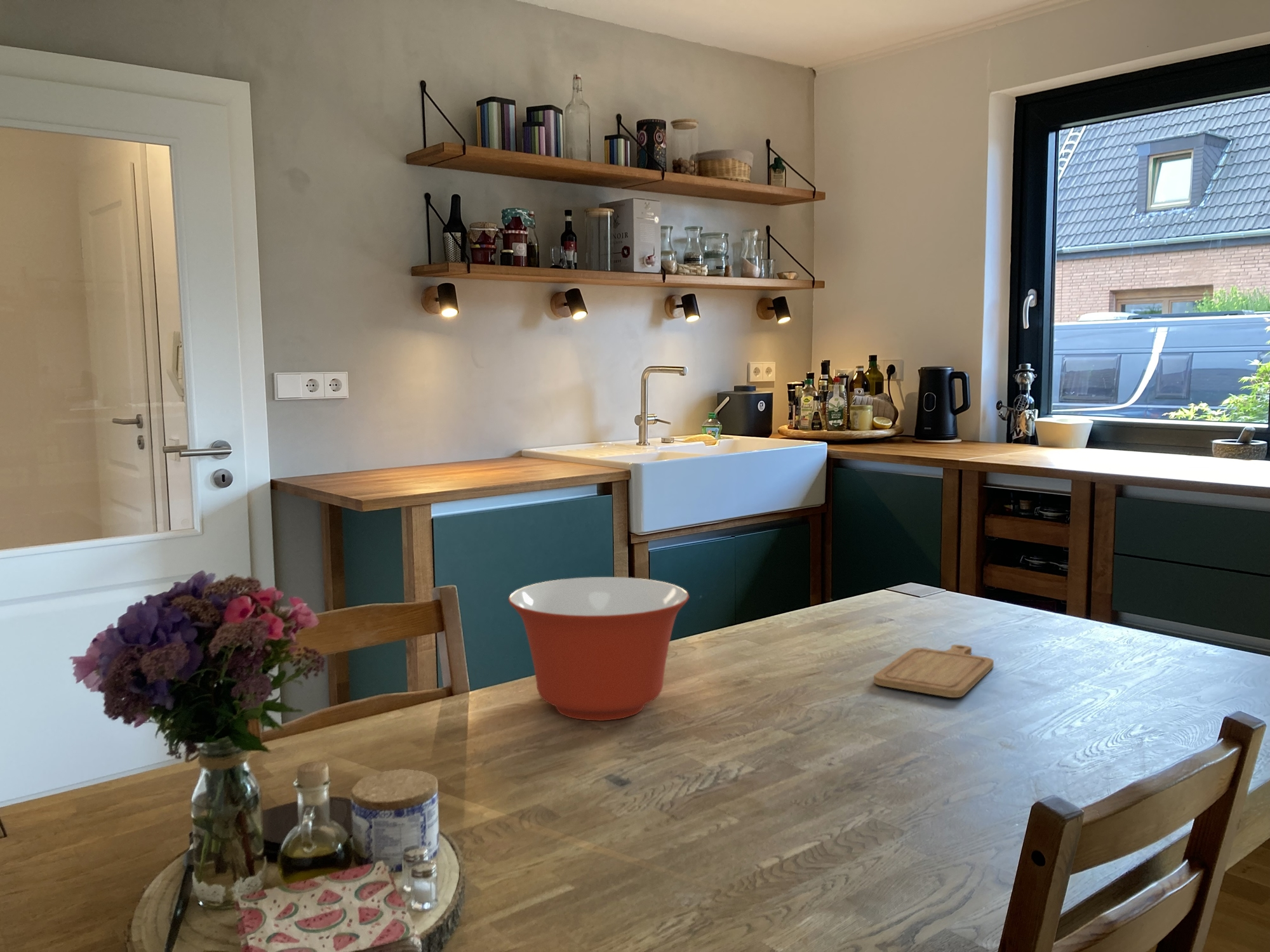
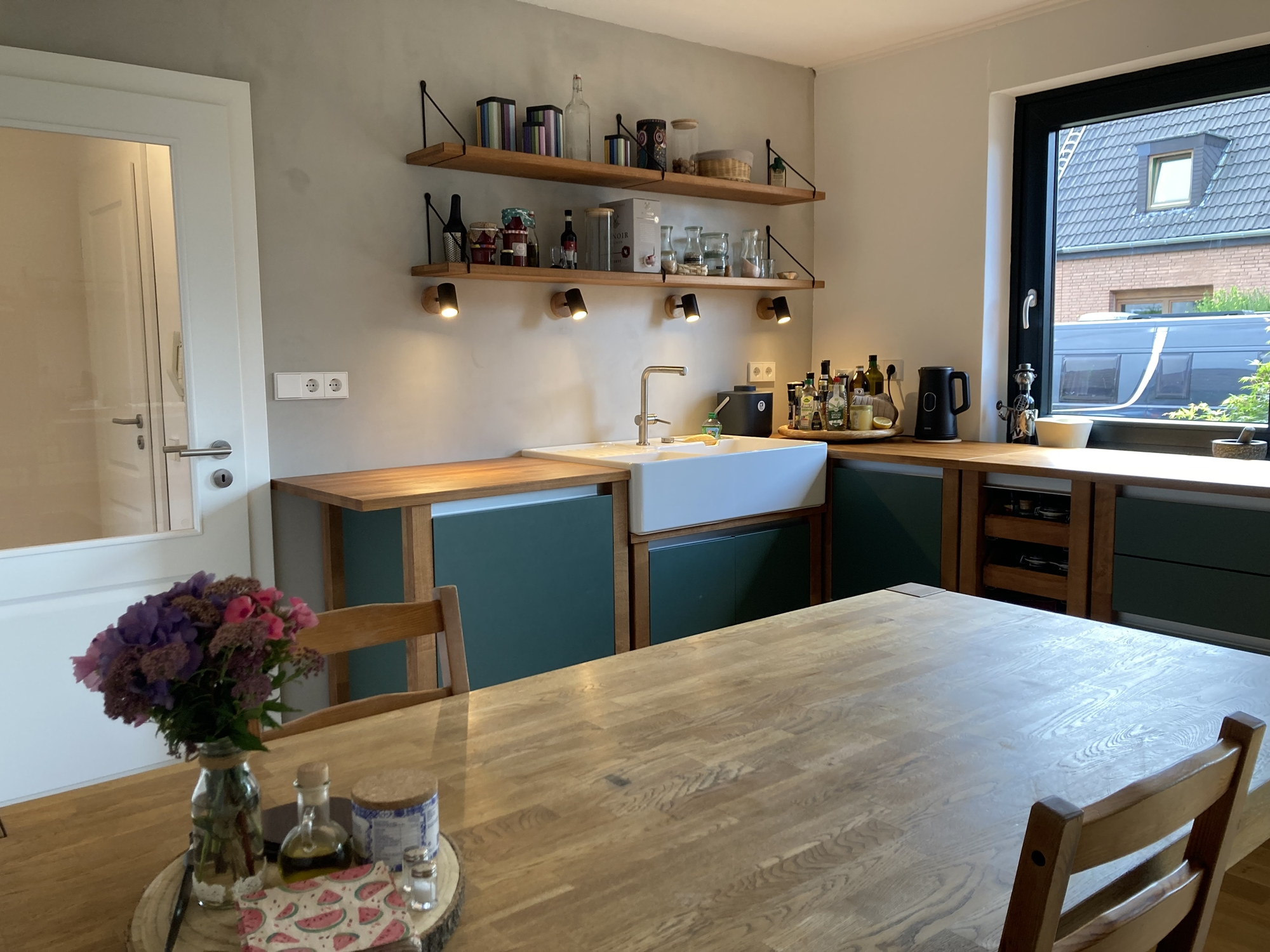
- mixing bowl [507,576,690,722]
- chopping board [873,644,994,698]
